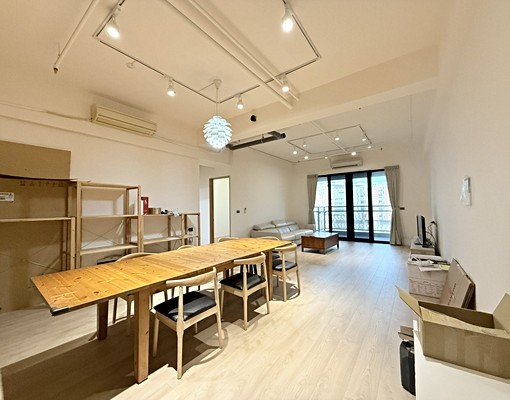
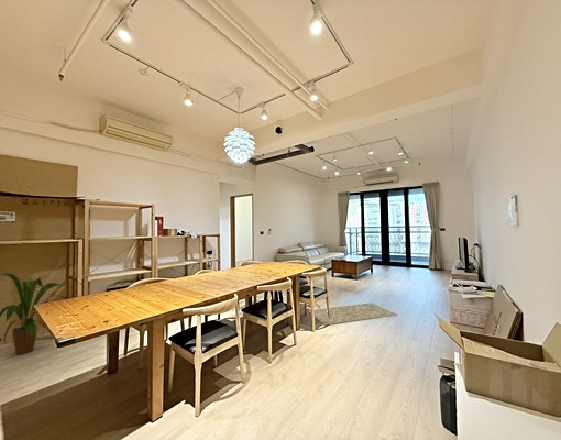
+ house plant [0,272,66,356]
+ rug [307,301,398,326]
